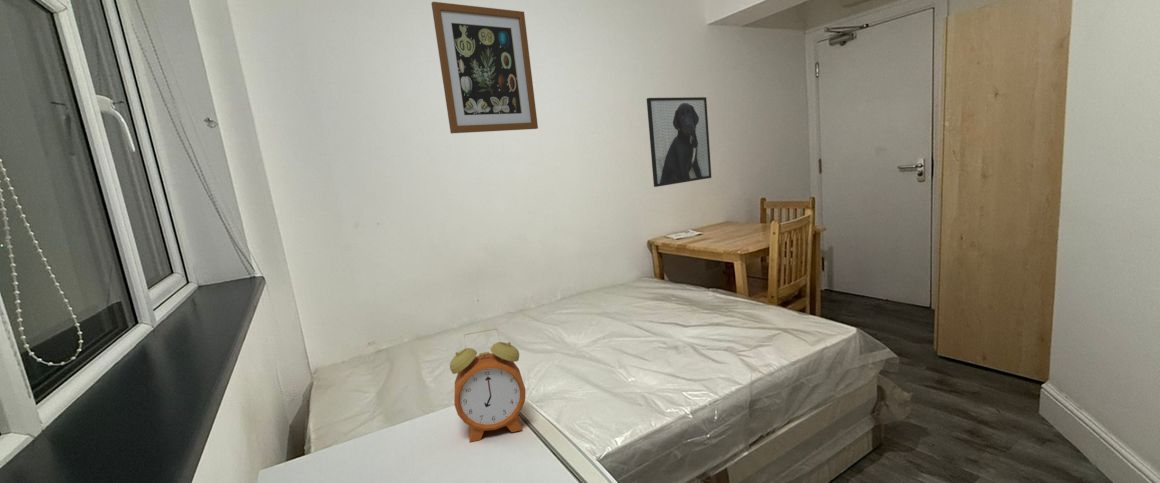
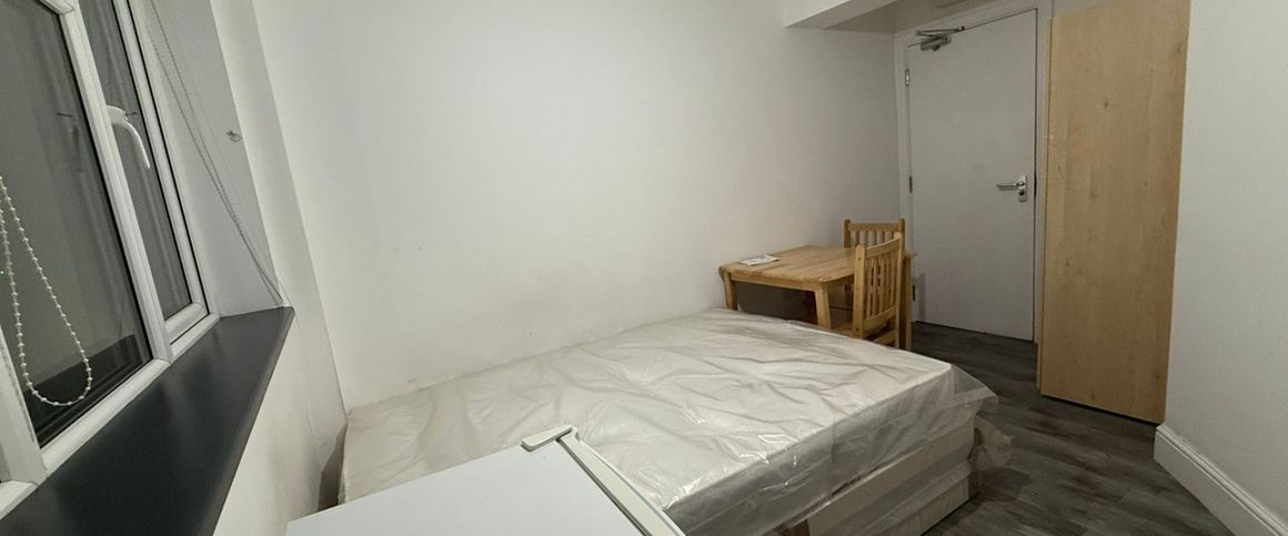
- wall art [431,1,539,134]
- alarm clock [449,328,527,443]
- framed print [646,96,712,188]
